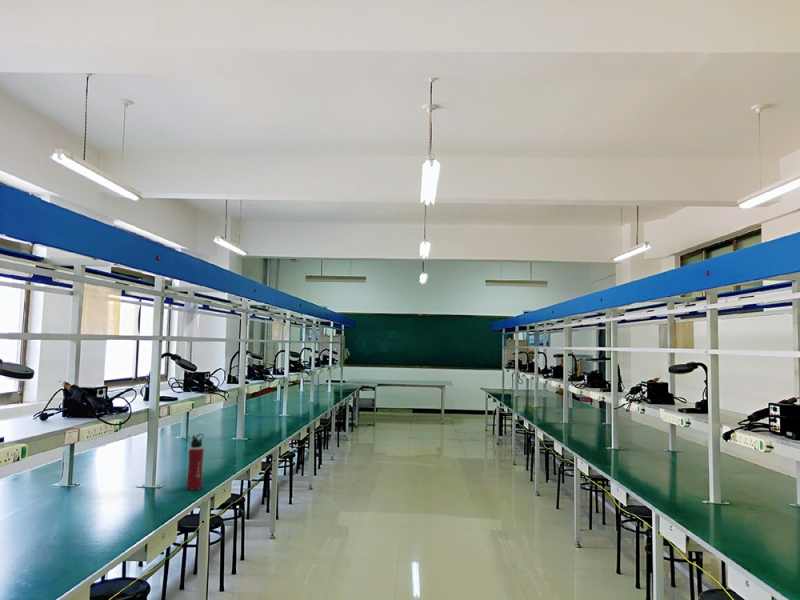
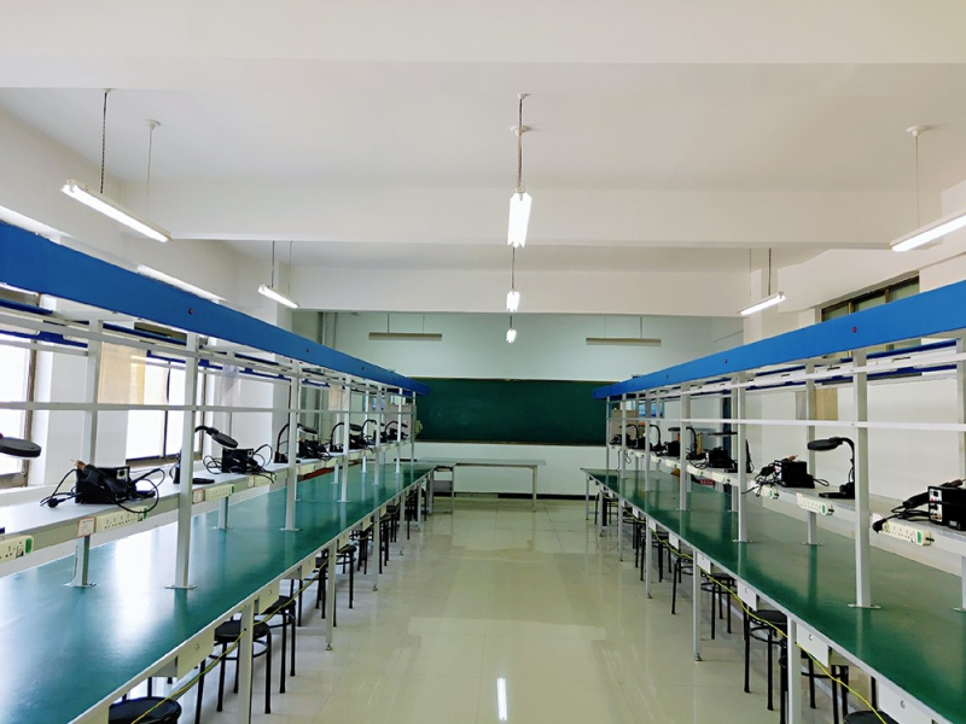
- water bottle [186,433,205,491]
